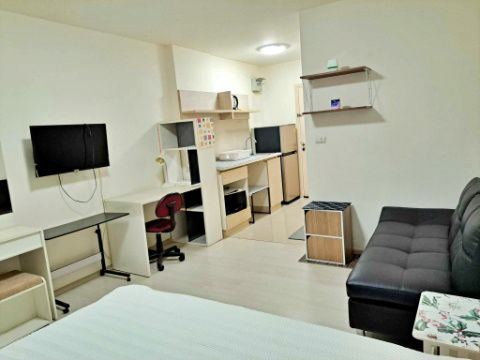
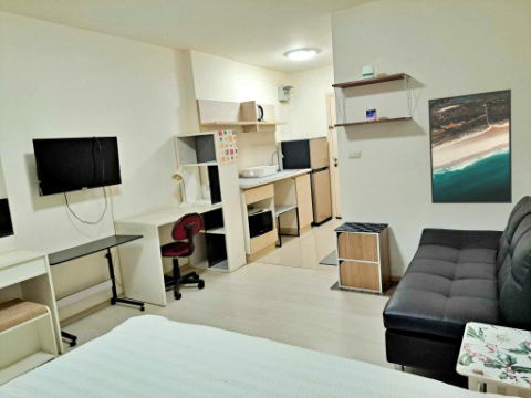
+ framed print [427,87,513,205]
